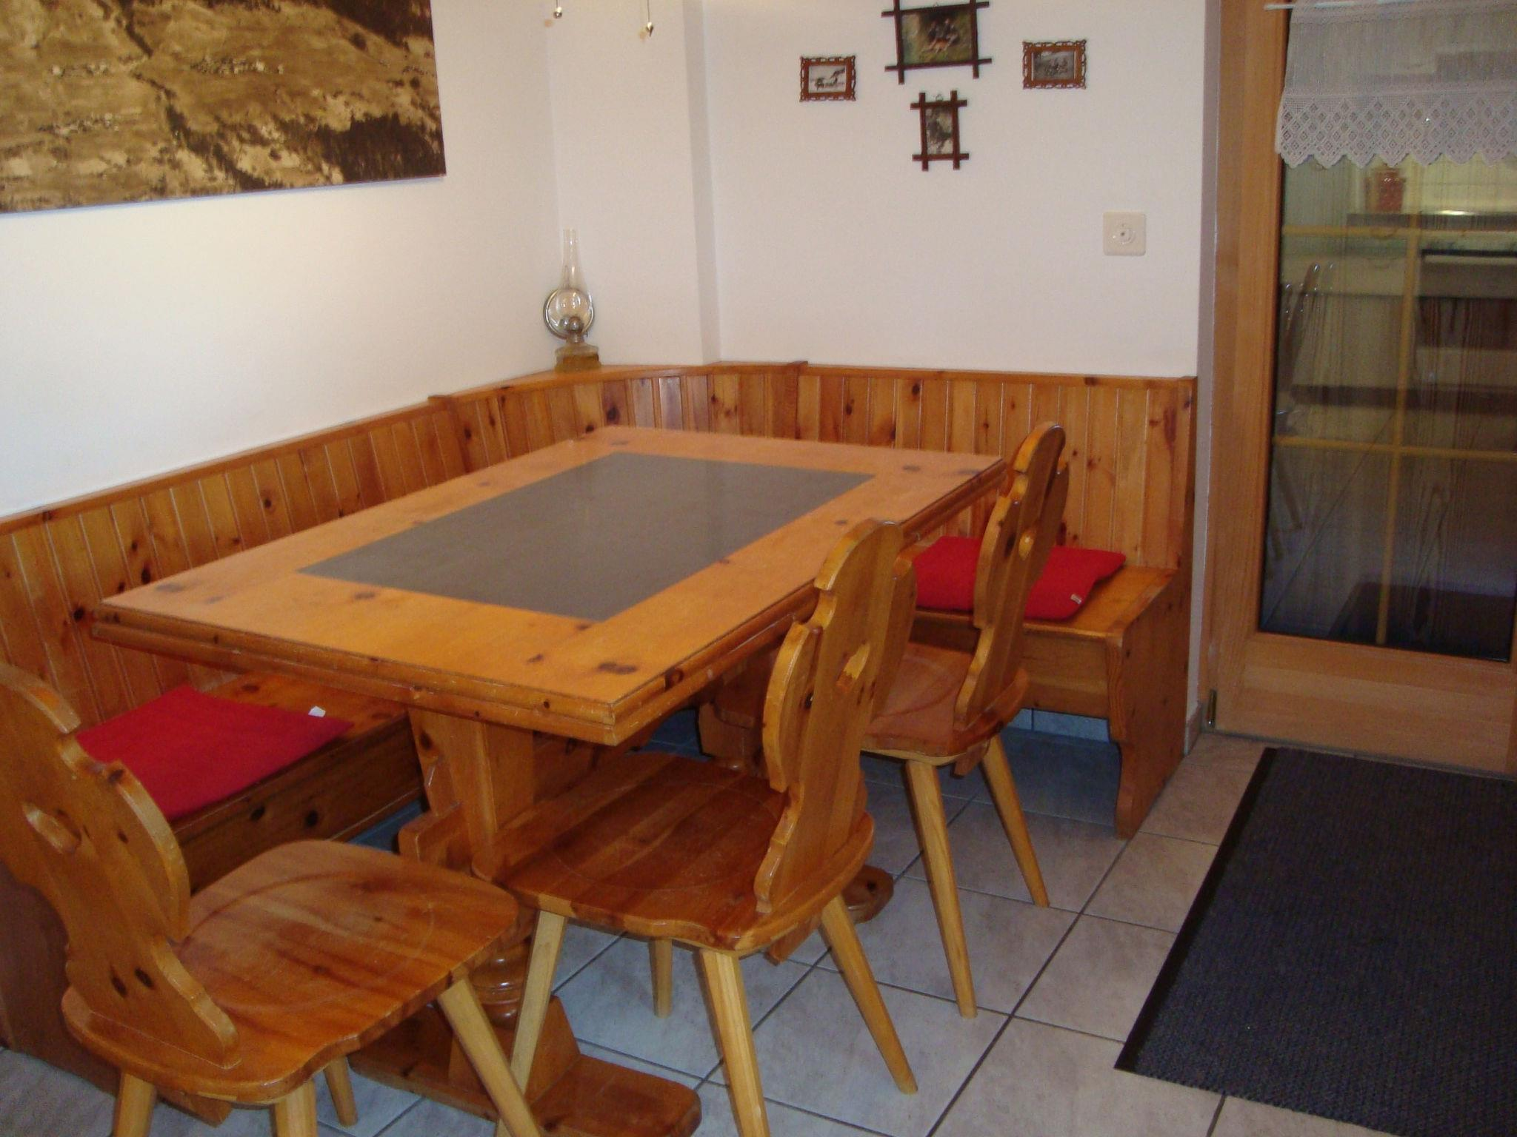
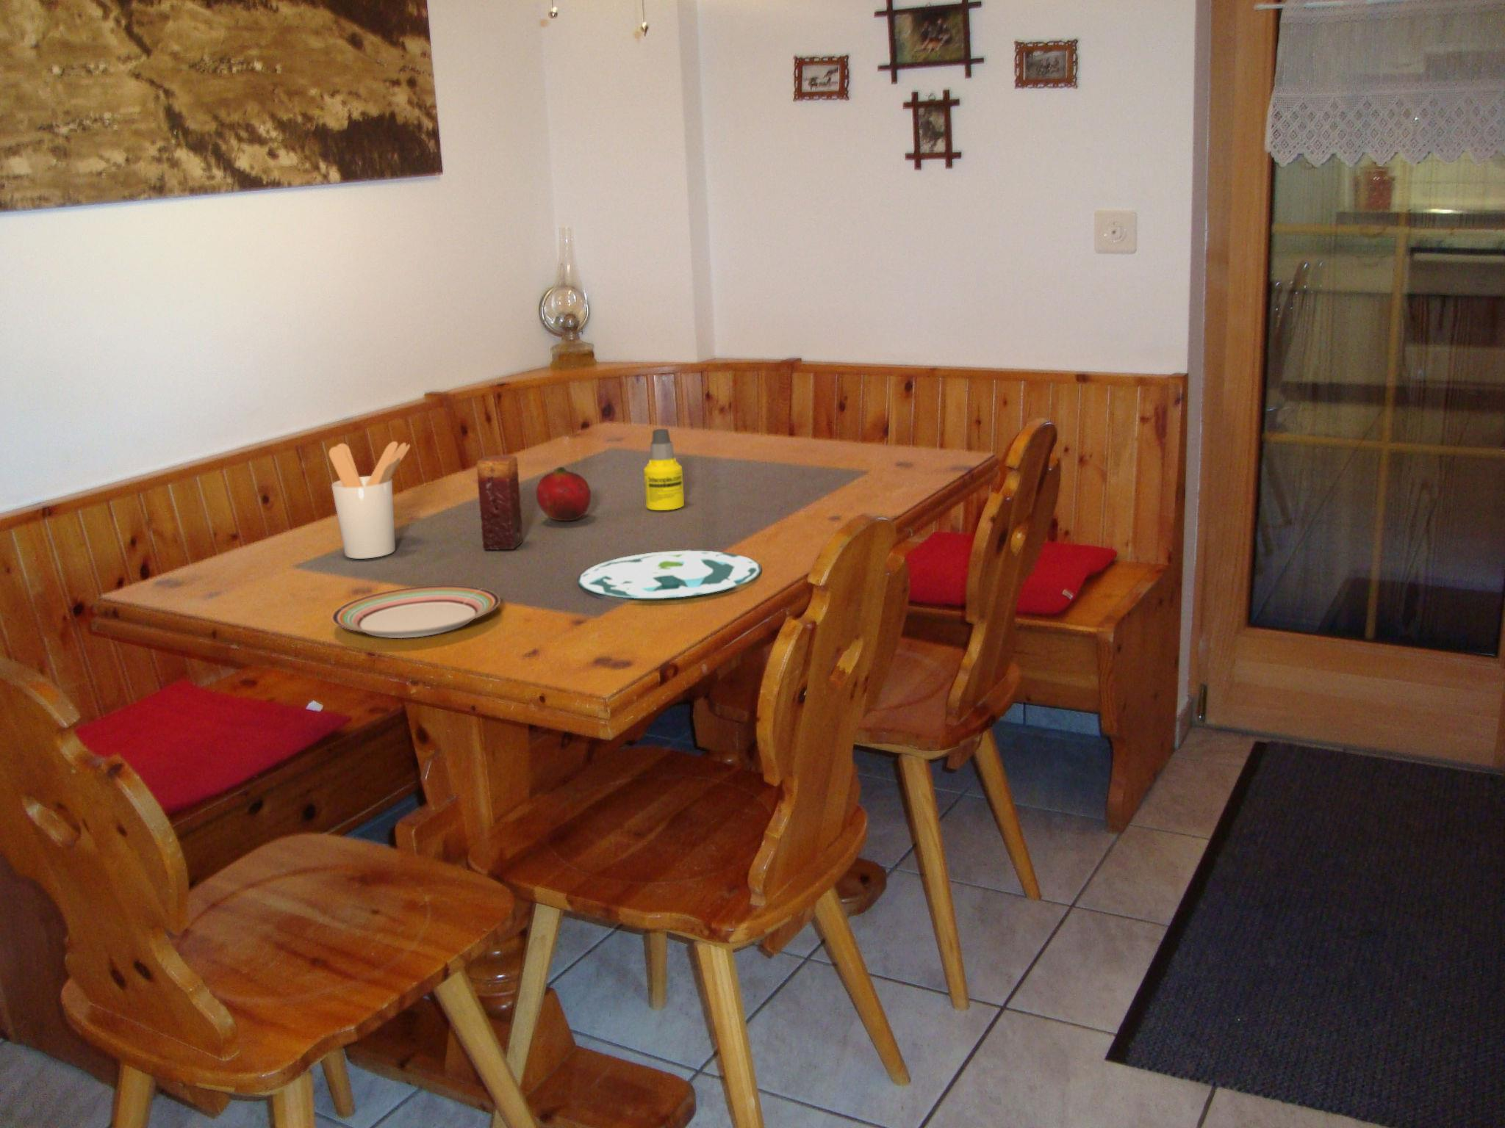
+ plate [577,550,762,600]
+ fruit [534,467,591,521]
+ plate [332,584,500,639]
+ bottle [643,428,685,511]
+ candle [476,455,524,551]
+ utensil holder [328,441,411,559]
